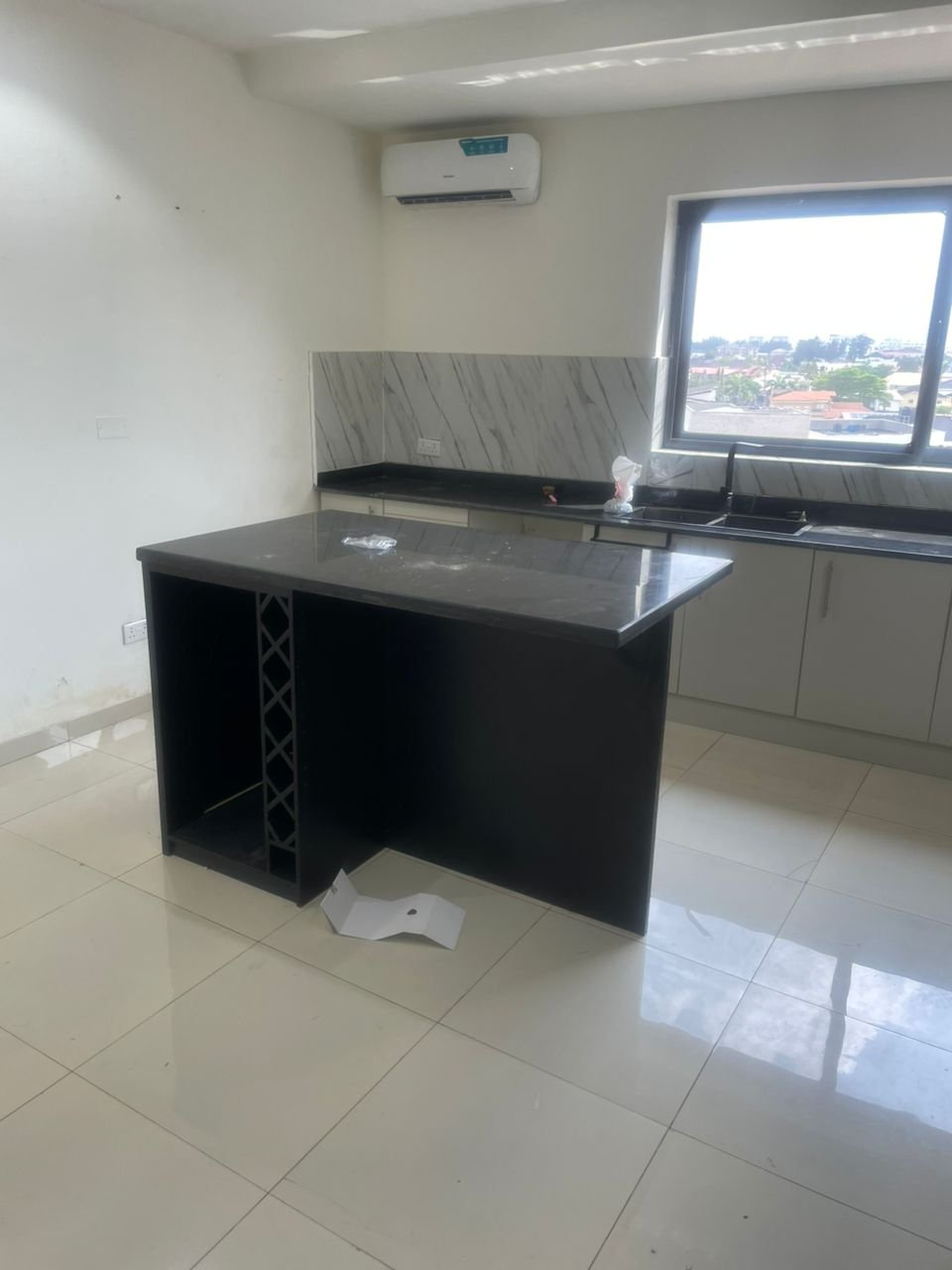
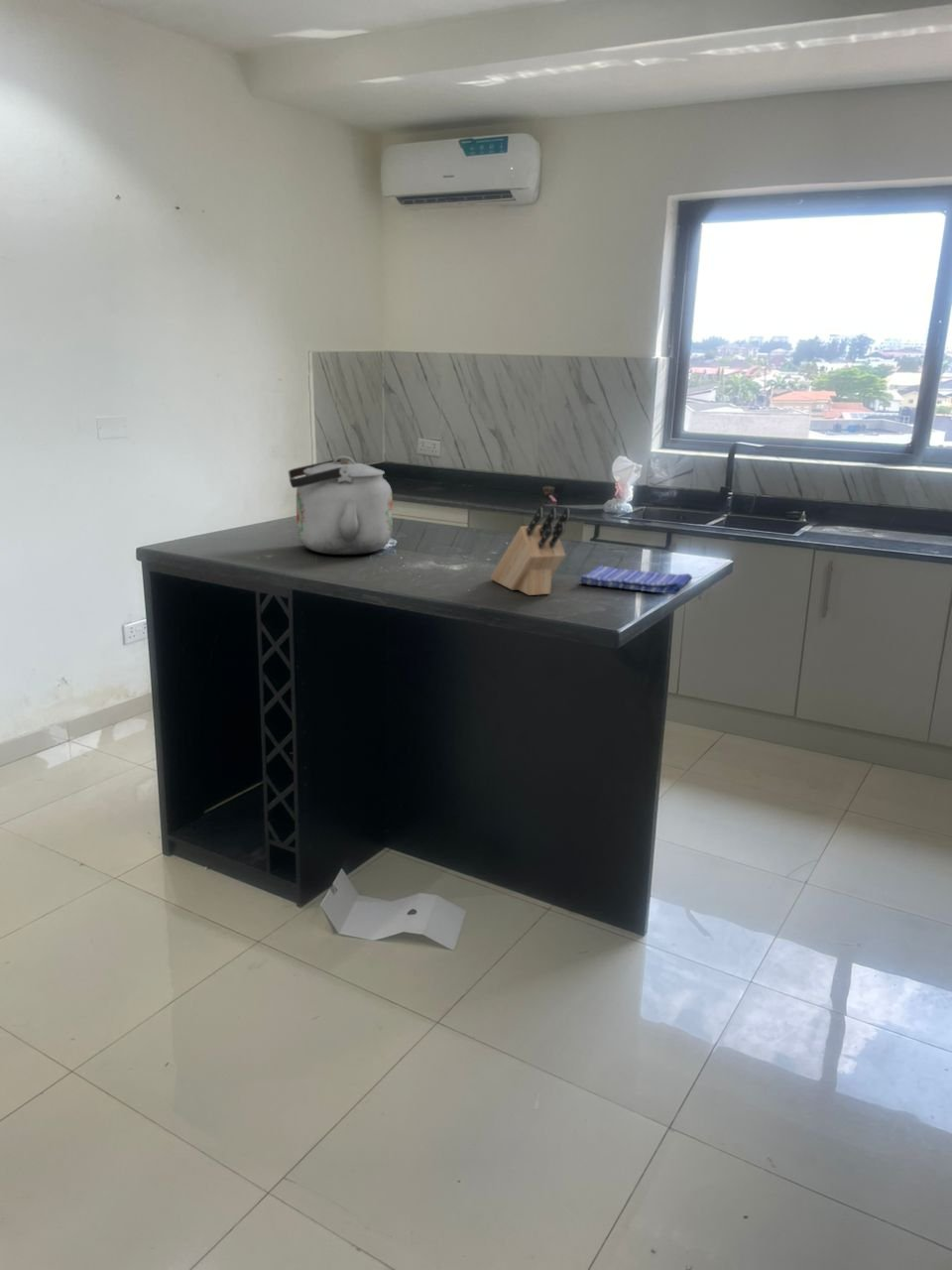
+ knife block [490,506,571,596]
+ kettle [288,455,394,556]
+ dish towel [578,565,693,595]
